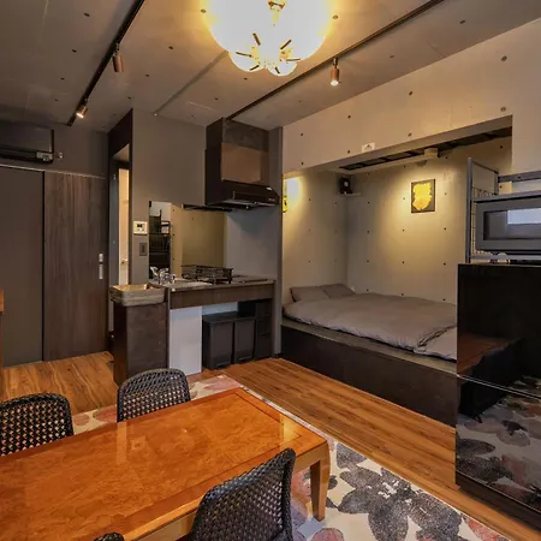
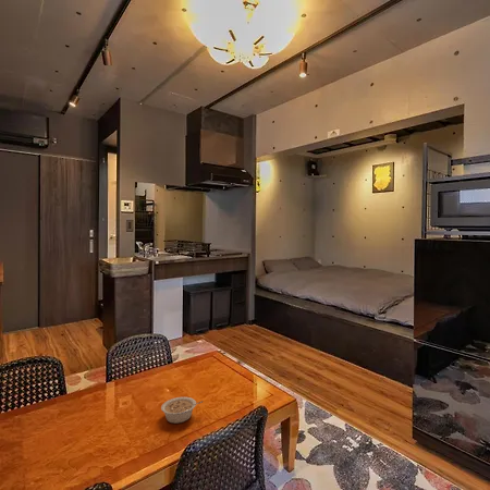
+ legume [160,396,204,425]
